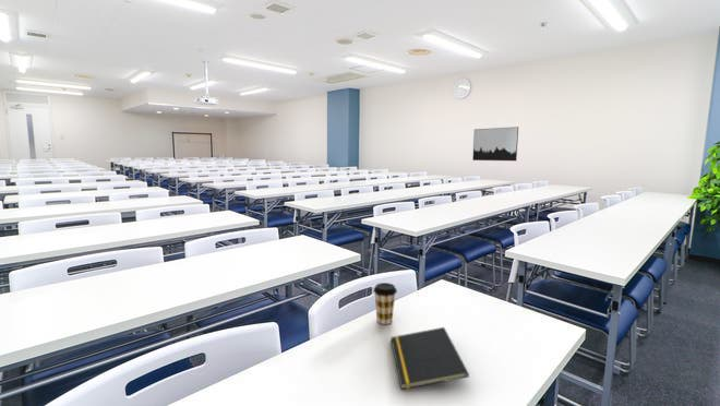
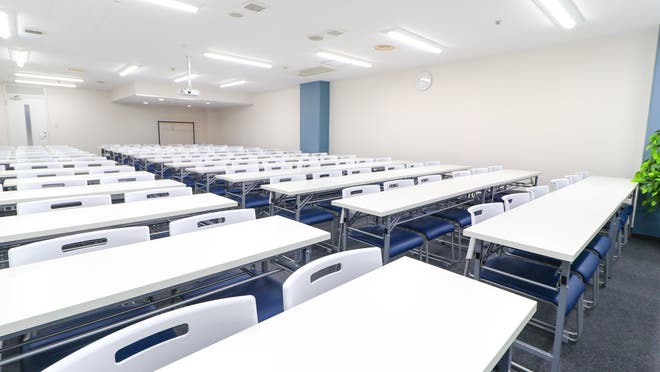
- coffee cup [372,282,398,325]
- notepad [389,326,470,391]
- wall art [471,126,519,162]
